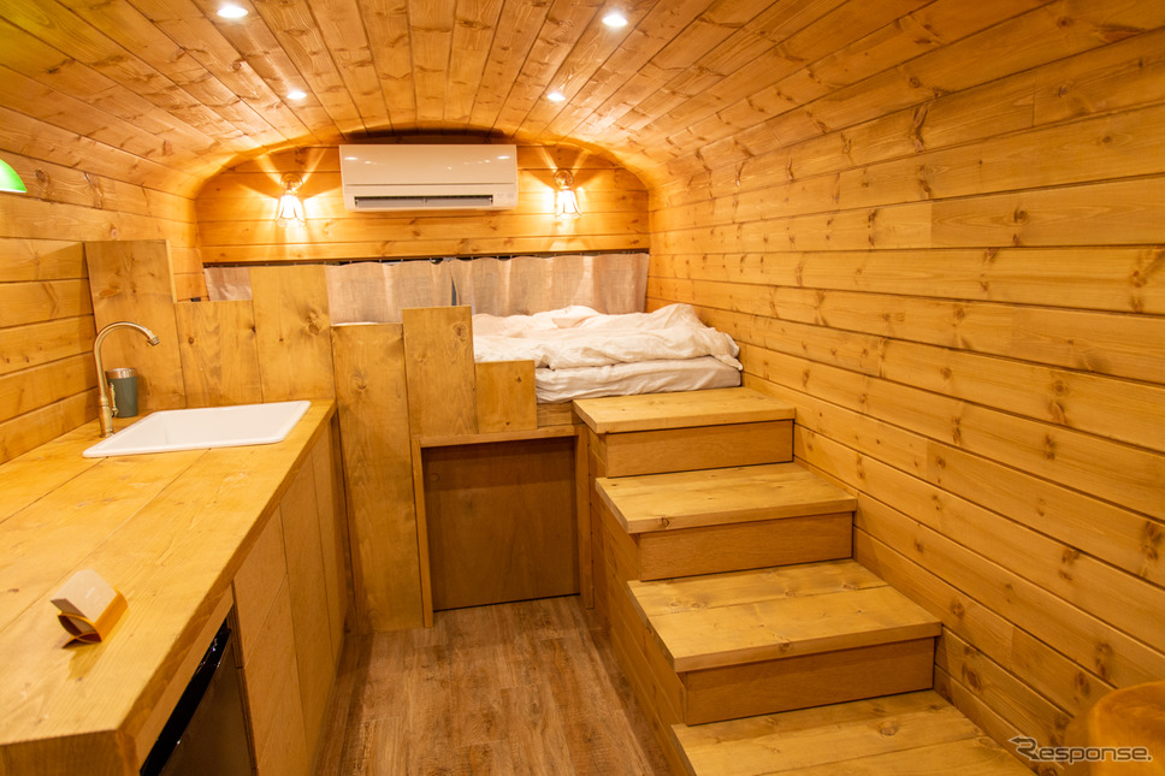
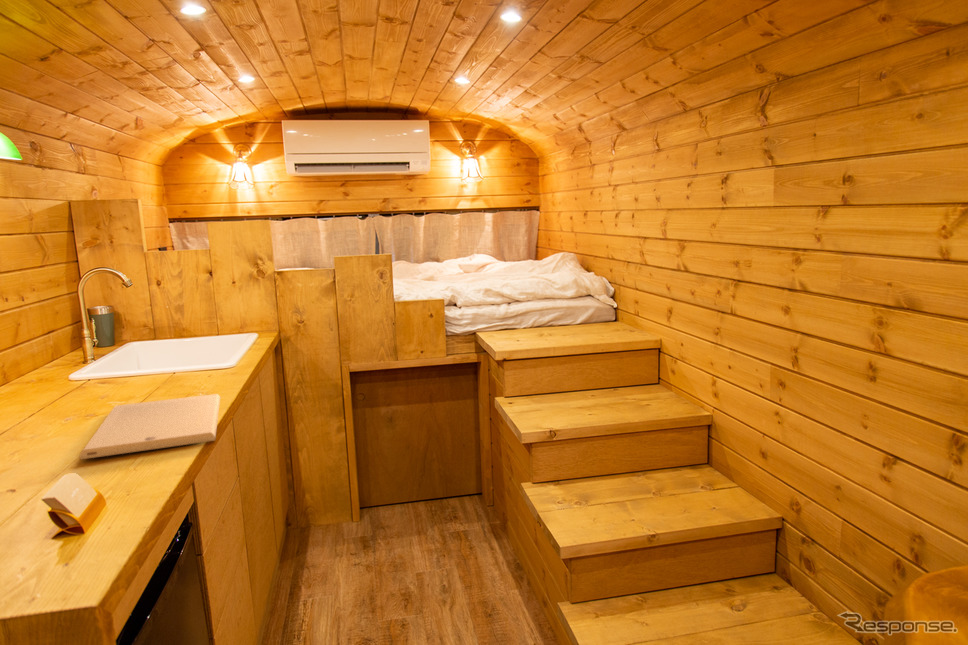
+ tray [78,393,221,460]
